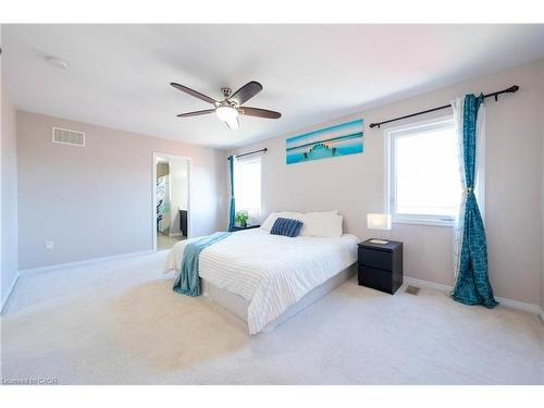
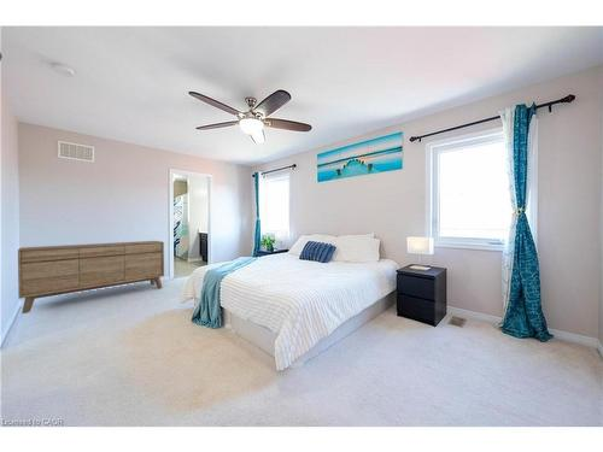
+ sideboard [17,240,165,315]
